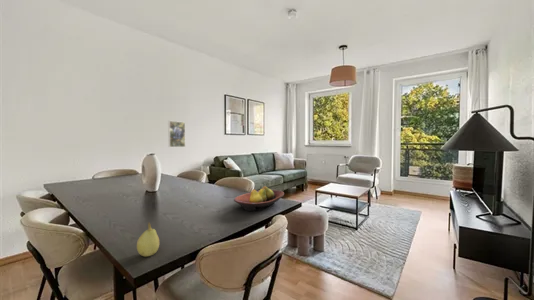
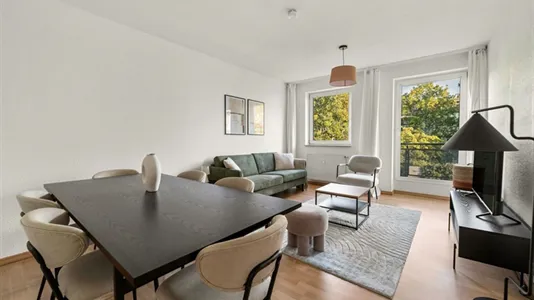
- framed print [167,120,186,148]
- fruit bowl [233,185,285,212]
- fruit [136,221,160,257]
